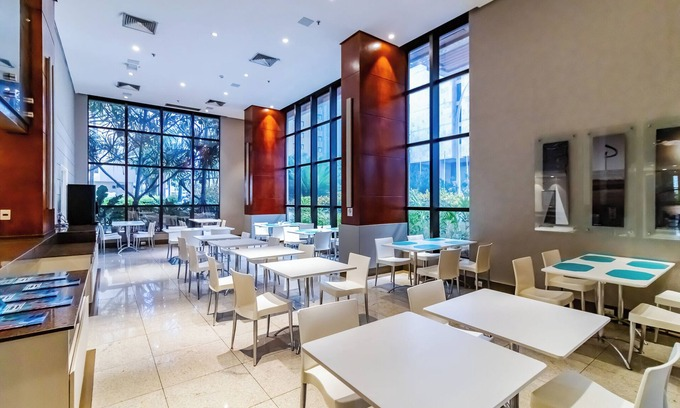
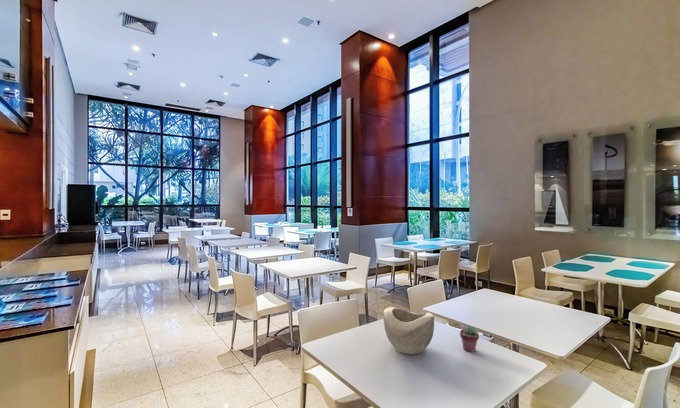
+ potted succulent [459,325,480,353]
+ decorative bowl [383,306,435,355]
